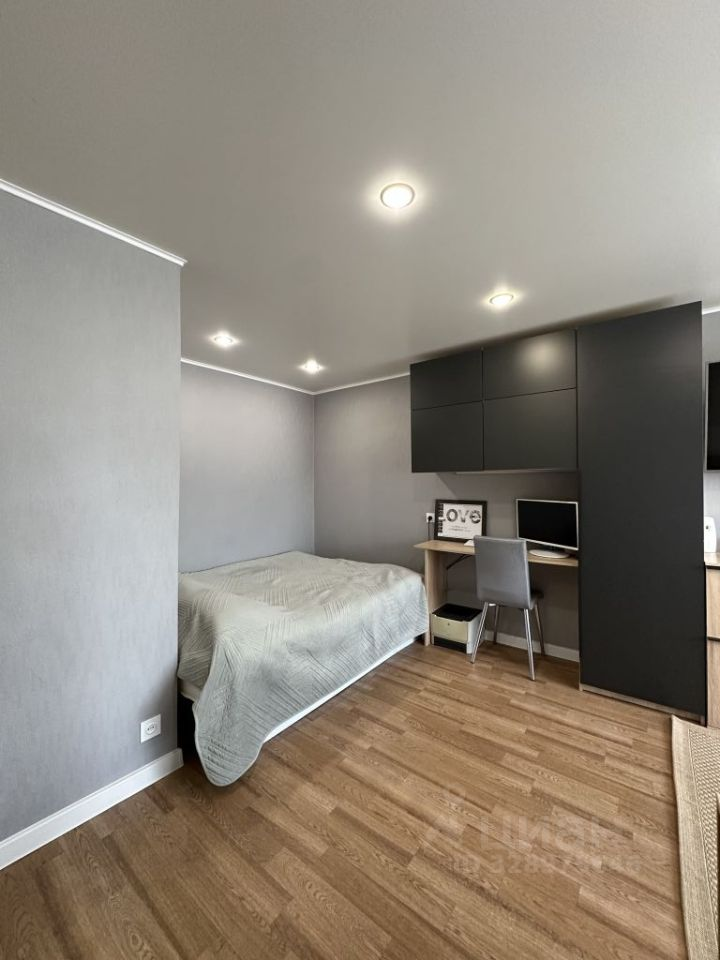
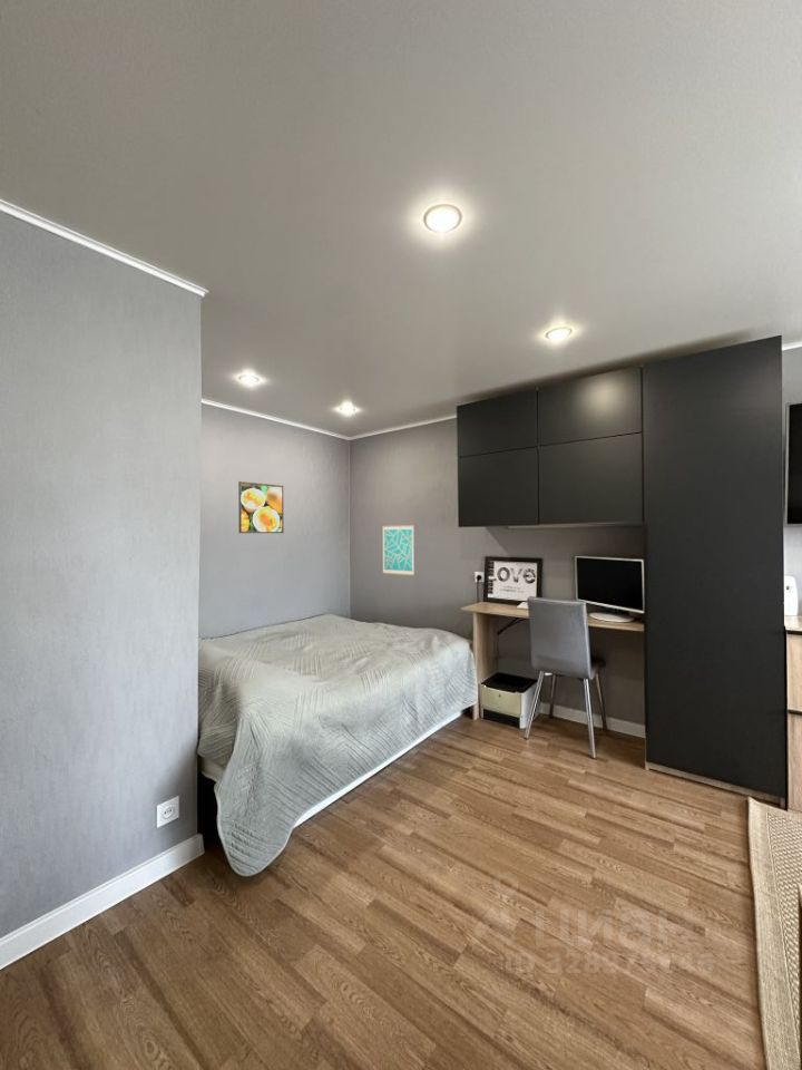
+ wall art [382,524,415,576]
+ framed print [237,480,285,534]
